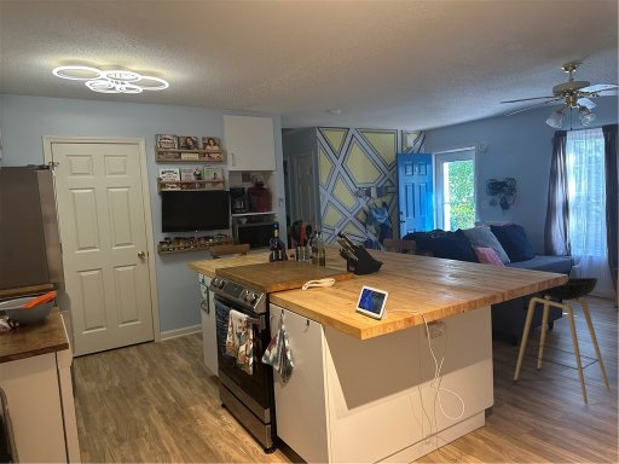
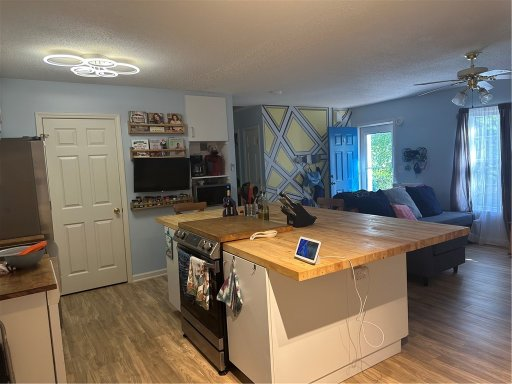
- stool [513,277,611,405]
